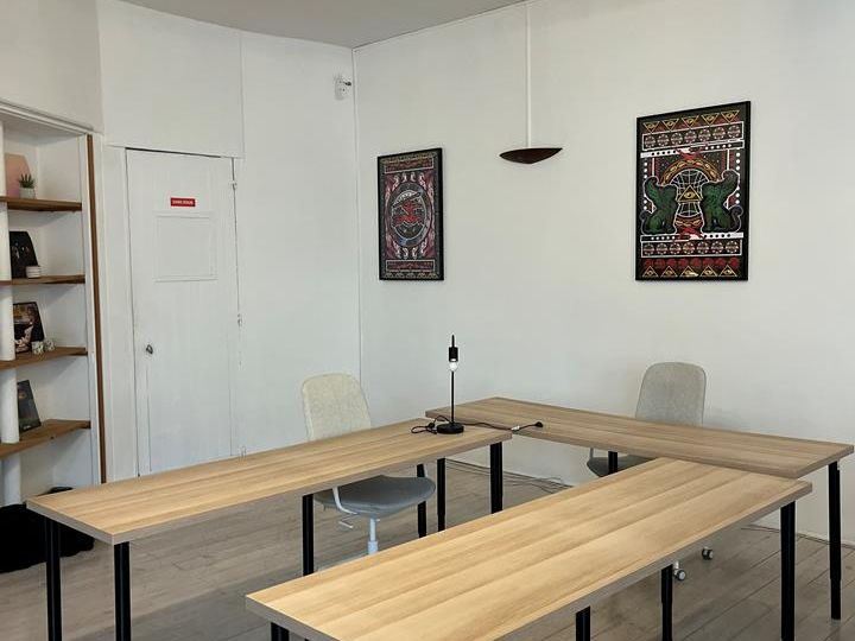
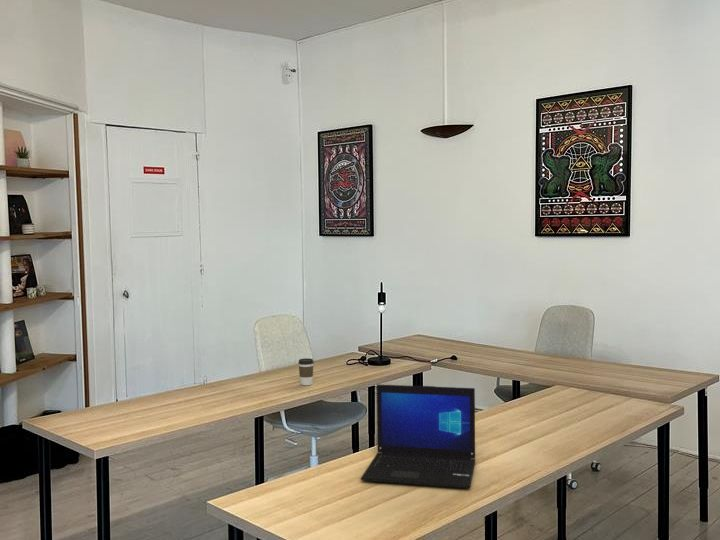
+ coffee cup [297,357,315,386]
+ laptop [360,383,477,489]
